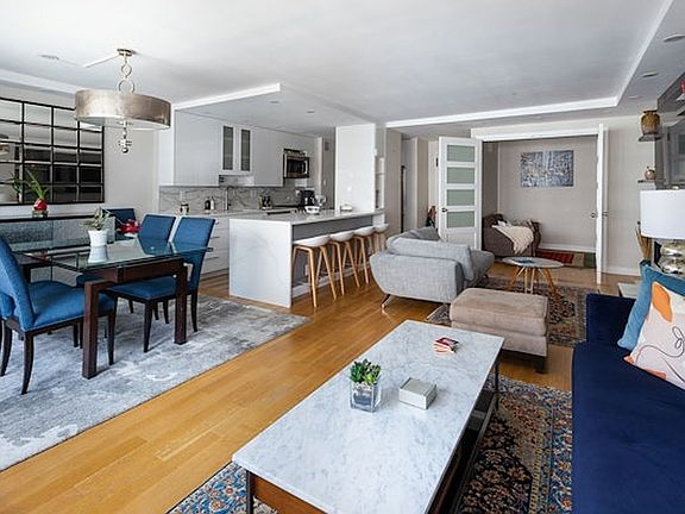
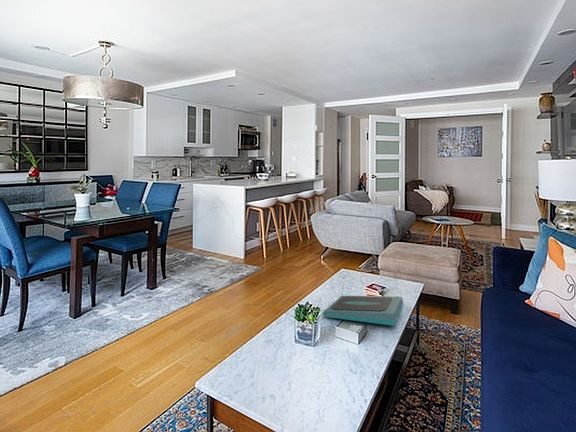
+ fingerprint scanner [321,295,404,327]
